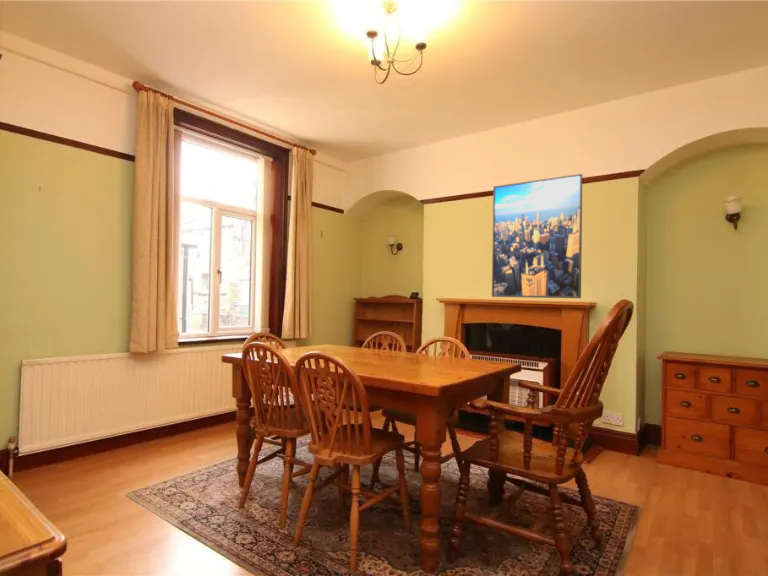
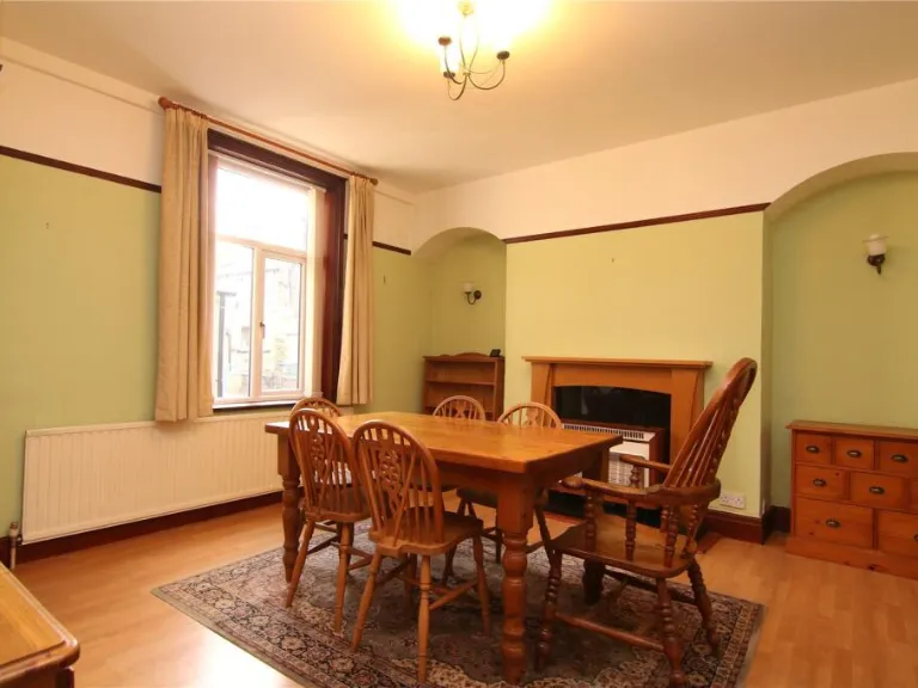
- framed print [491,173,583,299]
